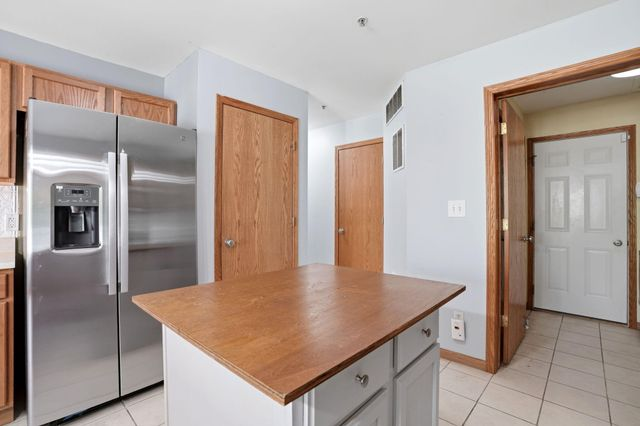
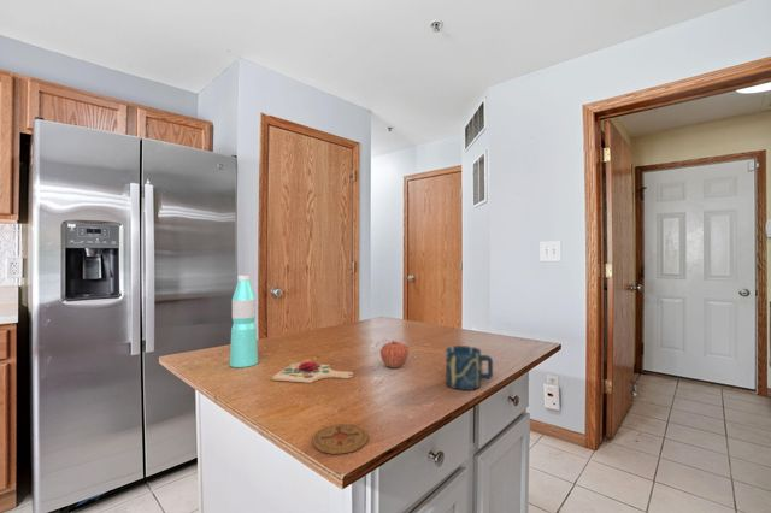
+ cutting board [271,359,354,384]
+ cup [445,344,494,391]
+ water bottle [229,275,259,368]
+ coaster [312,423,369,455]
+ apple [379,340,410,368]
